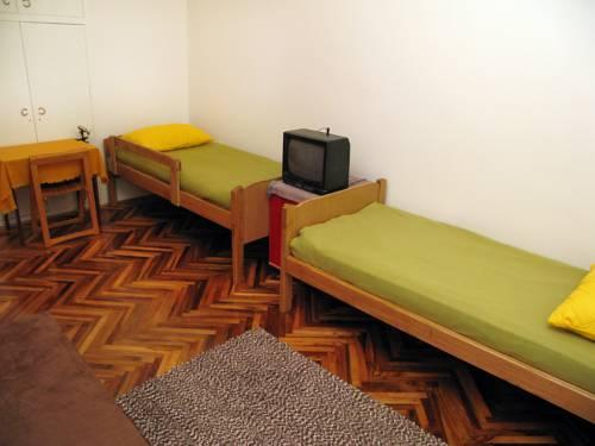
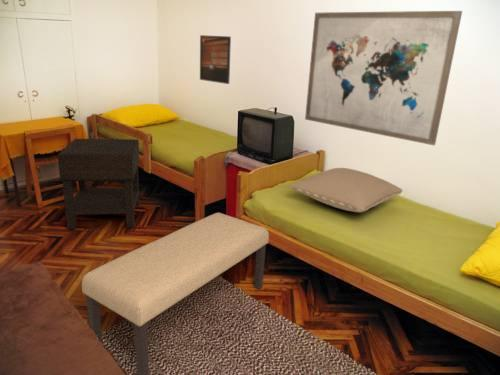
+ bench [81,212,270,375]
+ wall art [304,10,463,146]
+ nightstand [57,138,140,230]
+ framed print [199,34,232,85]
+ pillow [289,167,403,213]
